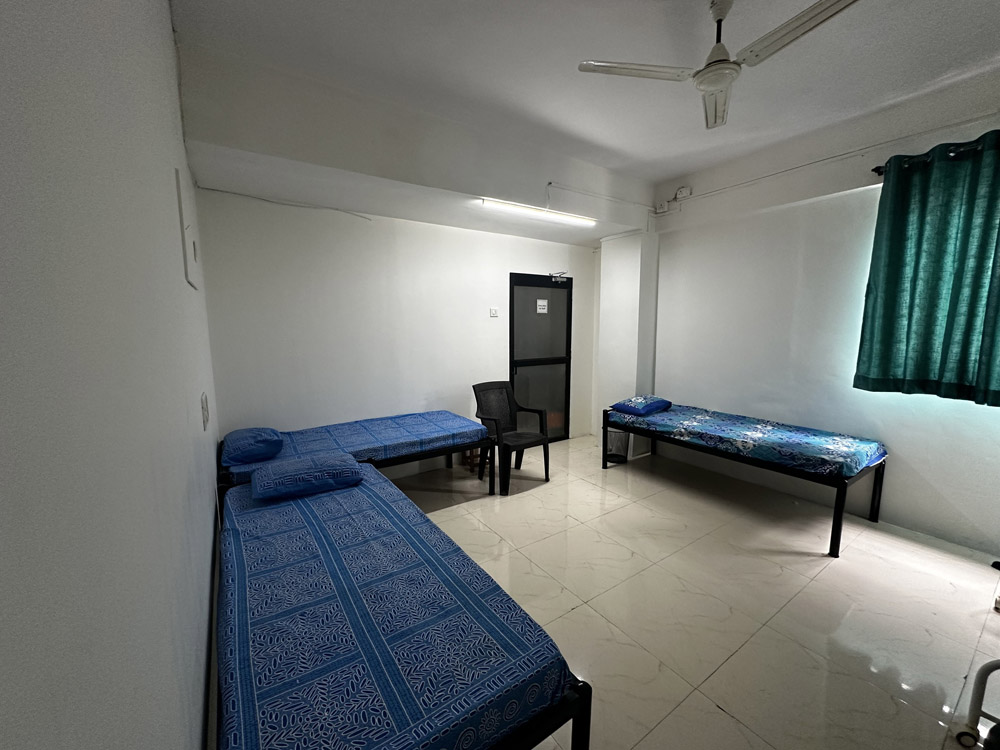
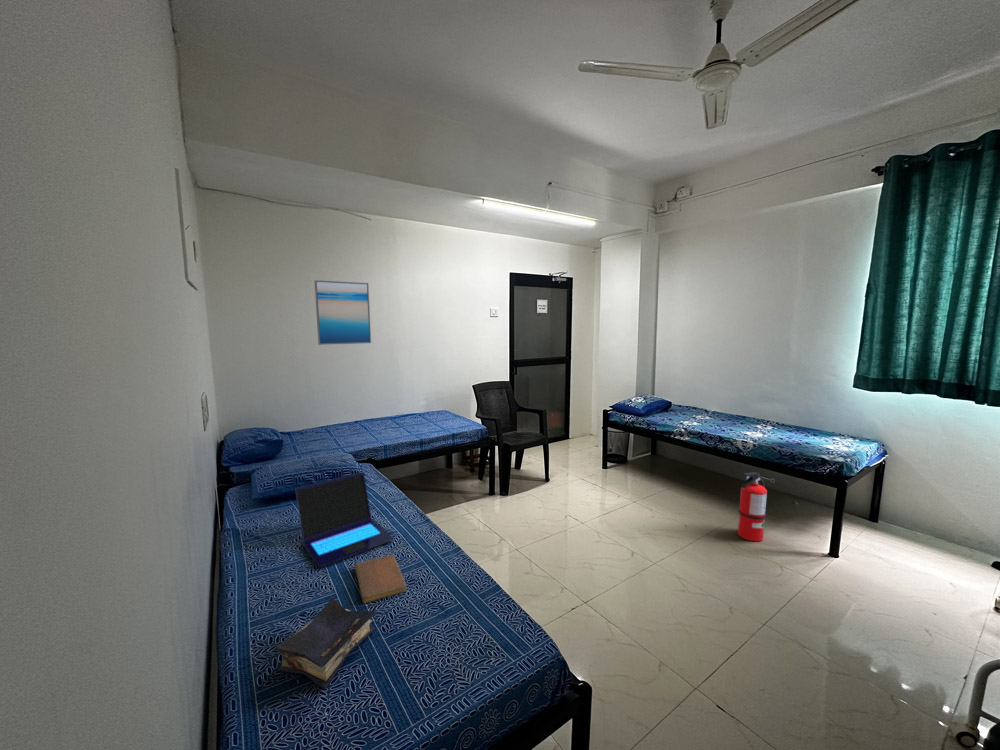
+ book [273,597,377,690]
+ fire extinguisher [737,471,776,542]
+ laptop [295,471,395,568]
+ wall art [314,279,372,346]
+ notebook [353,554,407,605]
